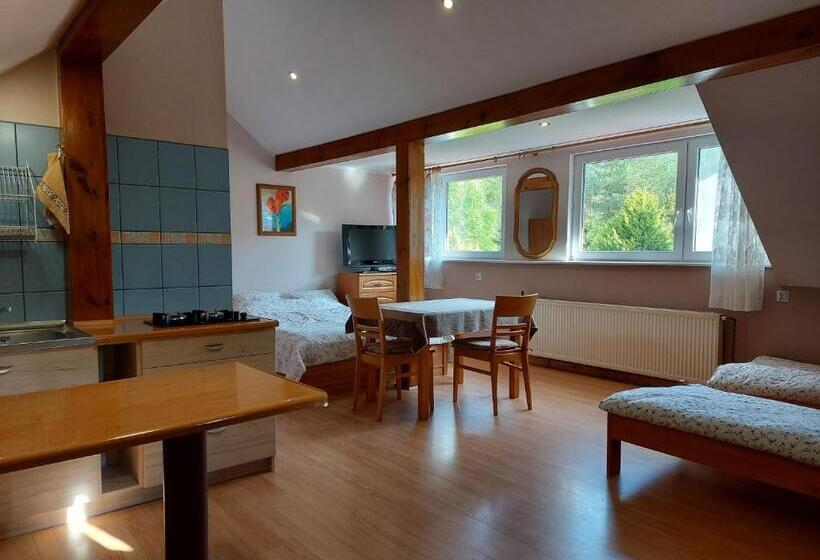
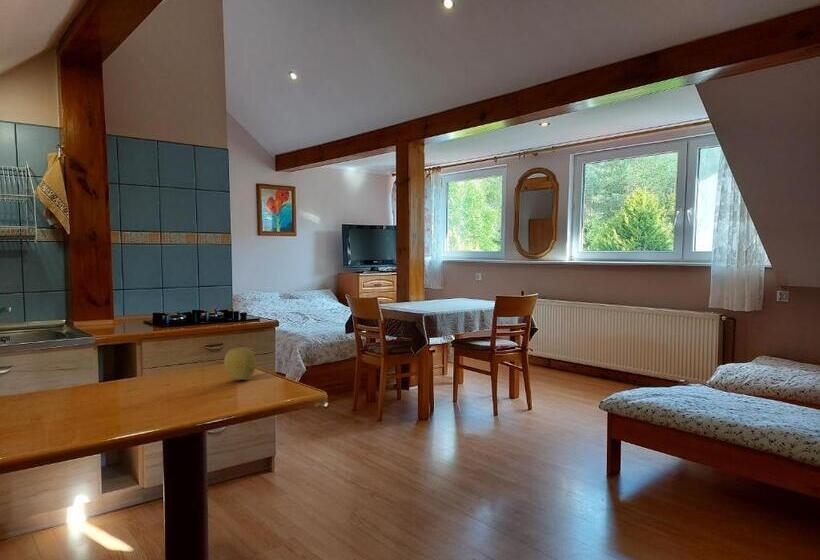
+ fruit [223,346,257,381]
